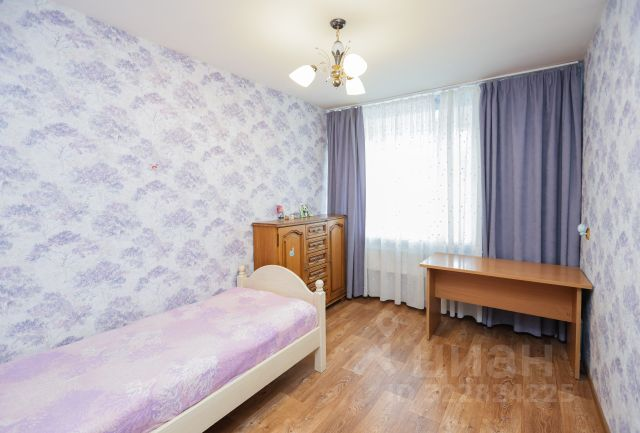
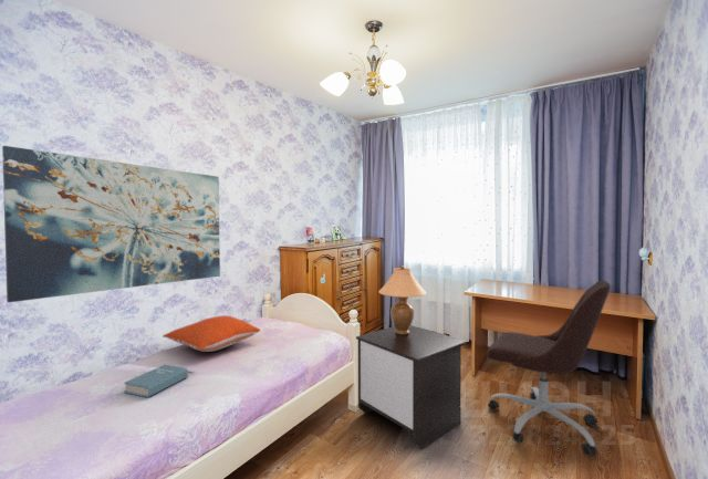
+ office chair [487,280,612,457]
+ table lamp [377,264,428,335]
+ nightstand [355,324,466,450]
+ book [123,364,189,398]
+ wall art [1,145,221,303]
+ pillow [162,314,261,353]
